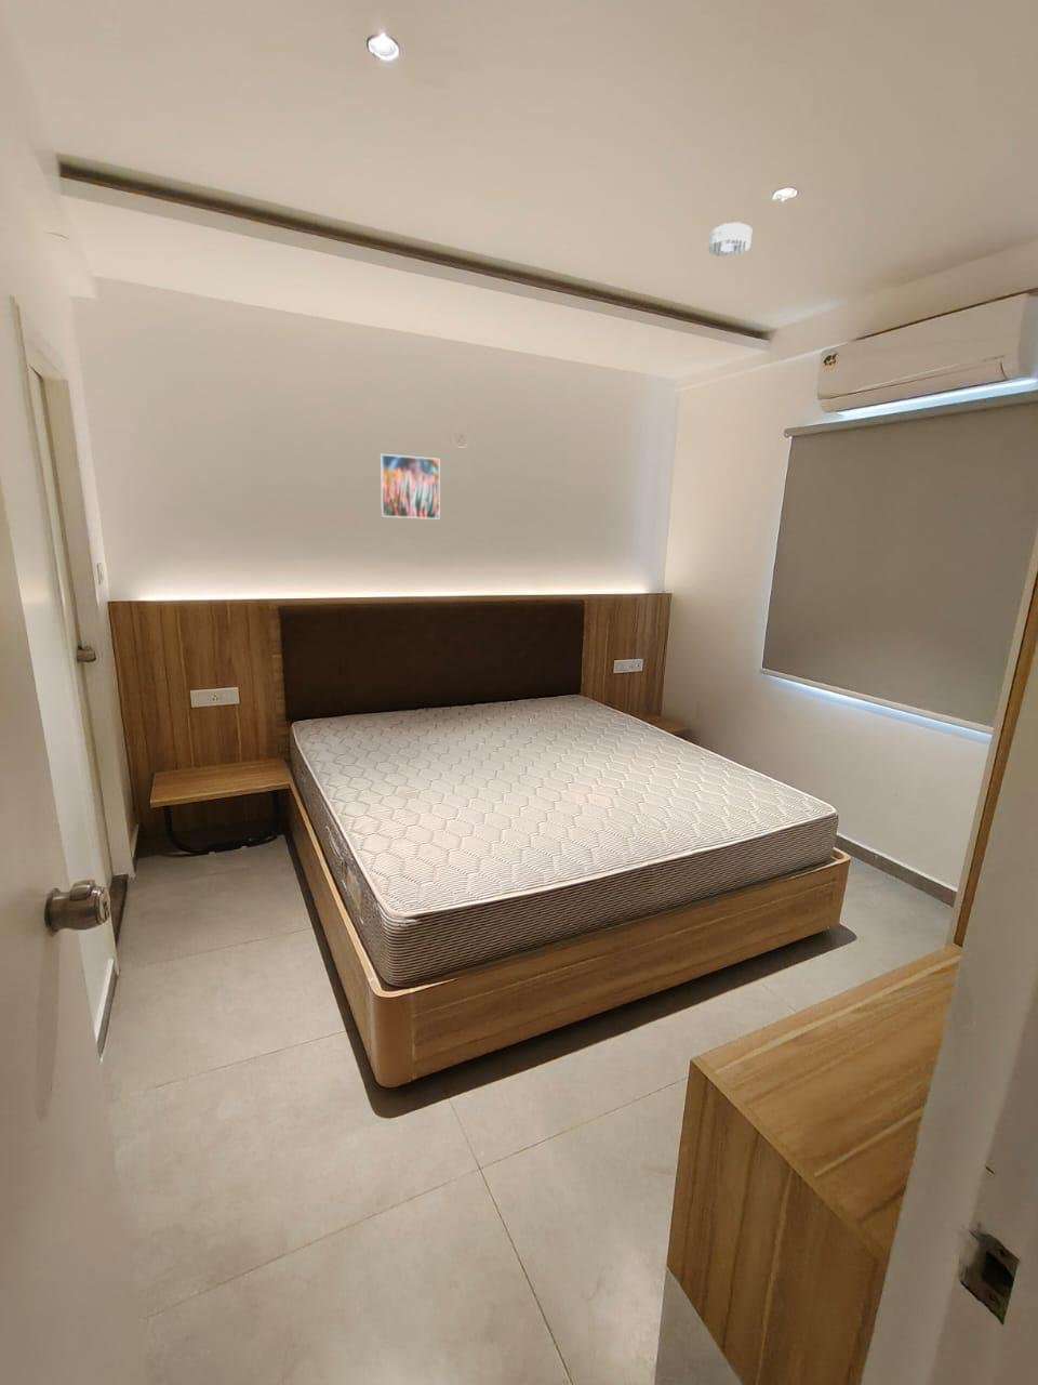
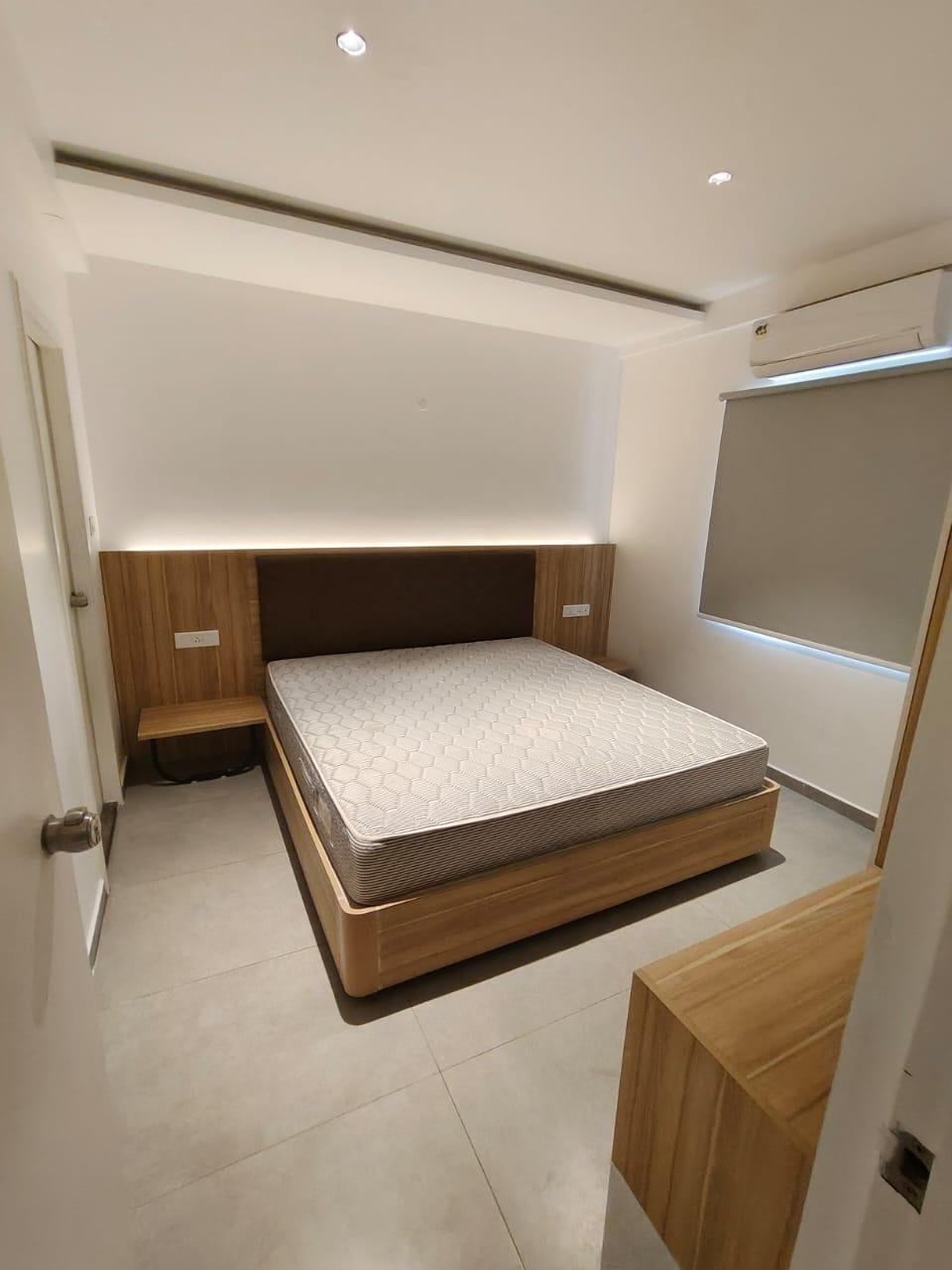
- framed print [378,454,442,520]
- smoke detector [708,220,752,257]
